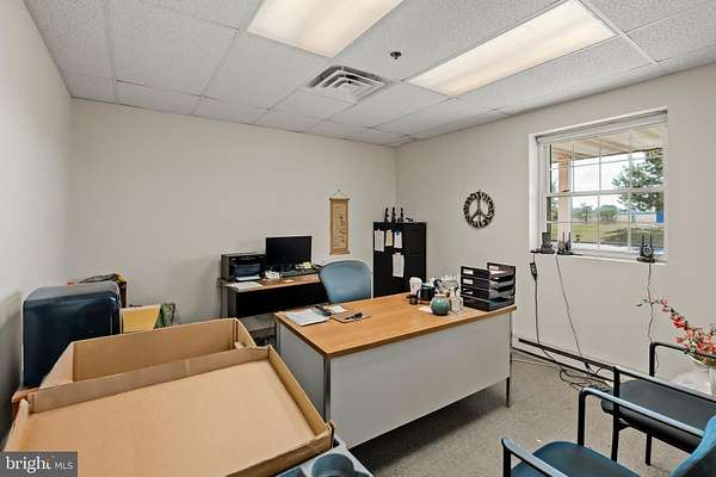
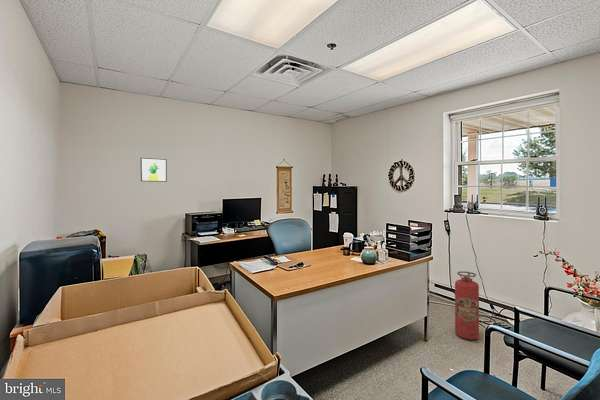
+ wall art [140,157,168,183]
+ fire extinguisher [454,270,480,341]
